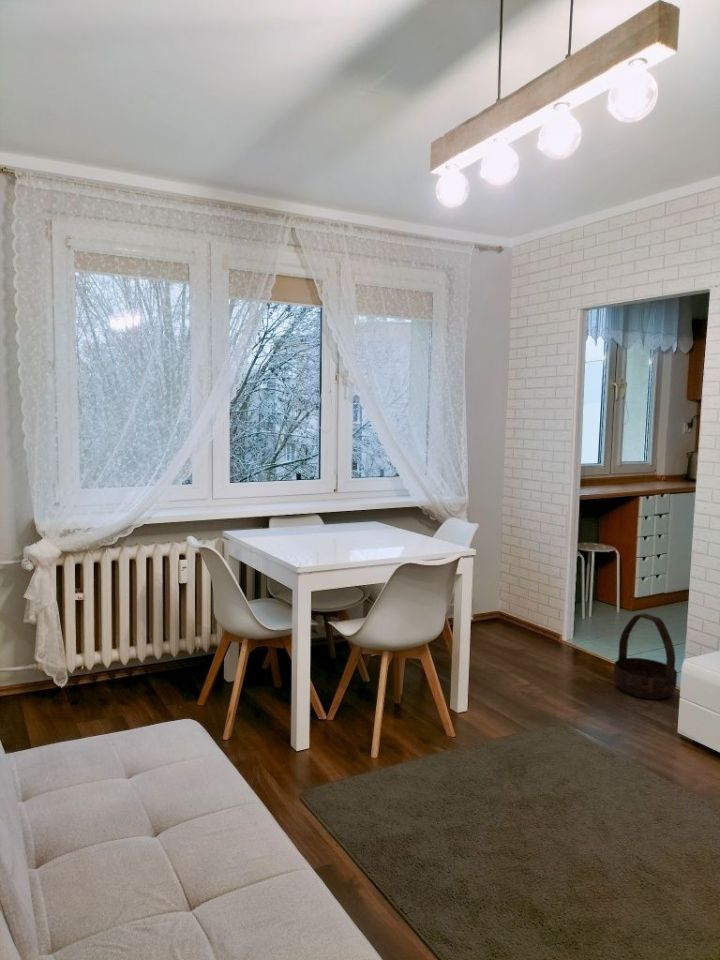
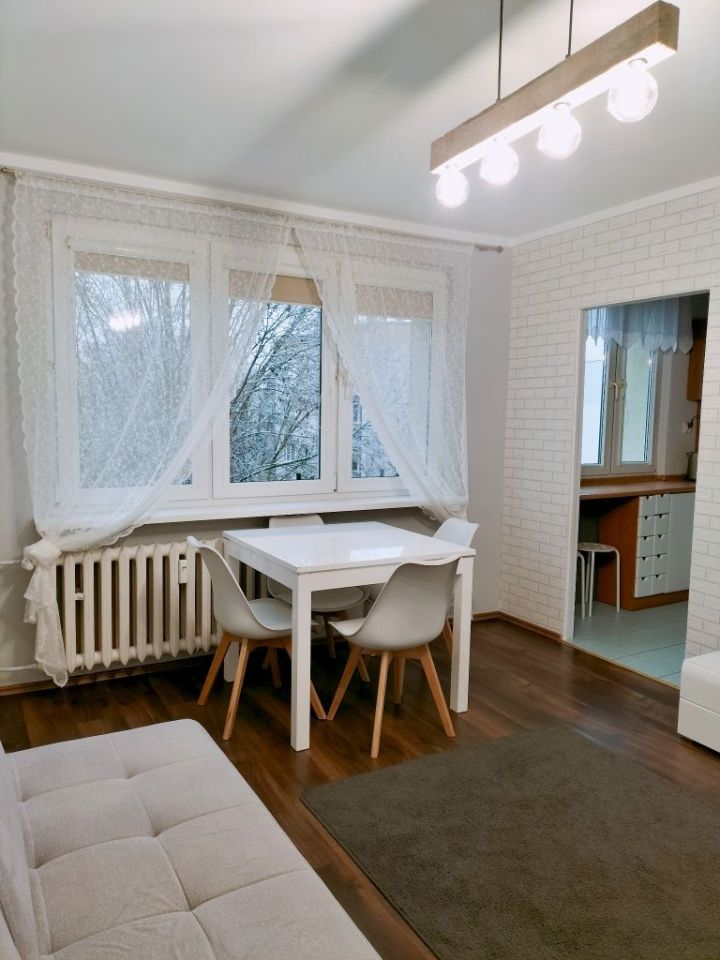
- basket [613,613,678,700]
